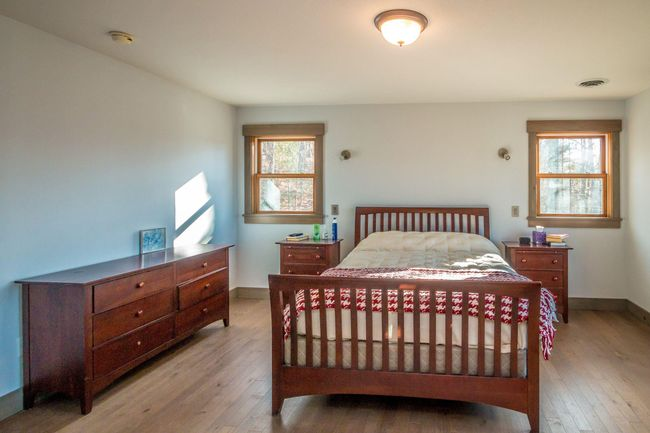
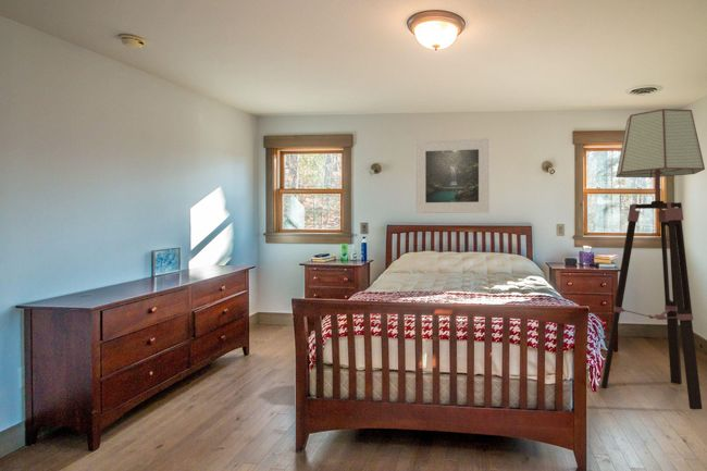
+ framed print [414,137,491,214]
+ floor lamp [600,108,706,410]
